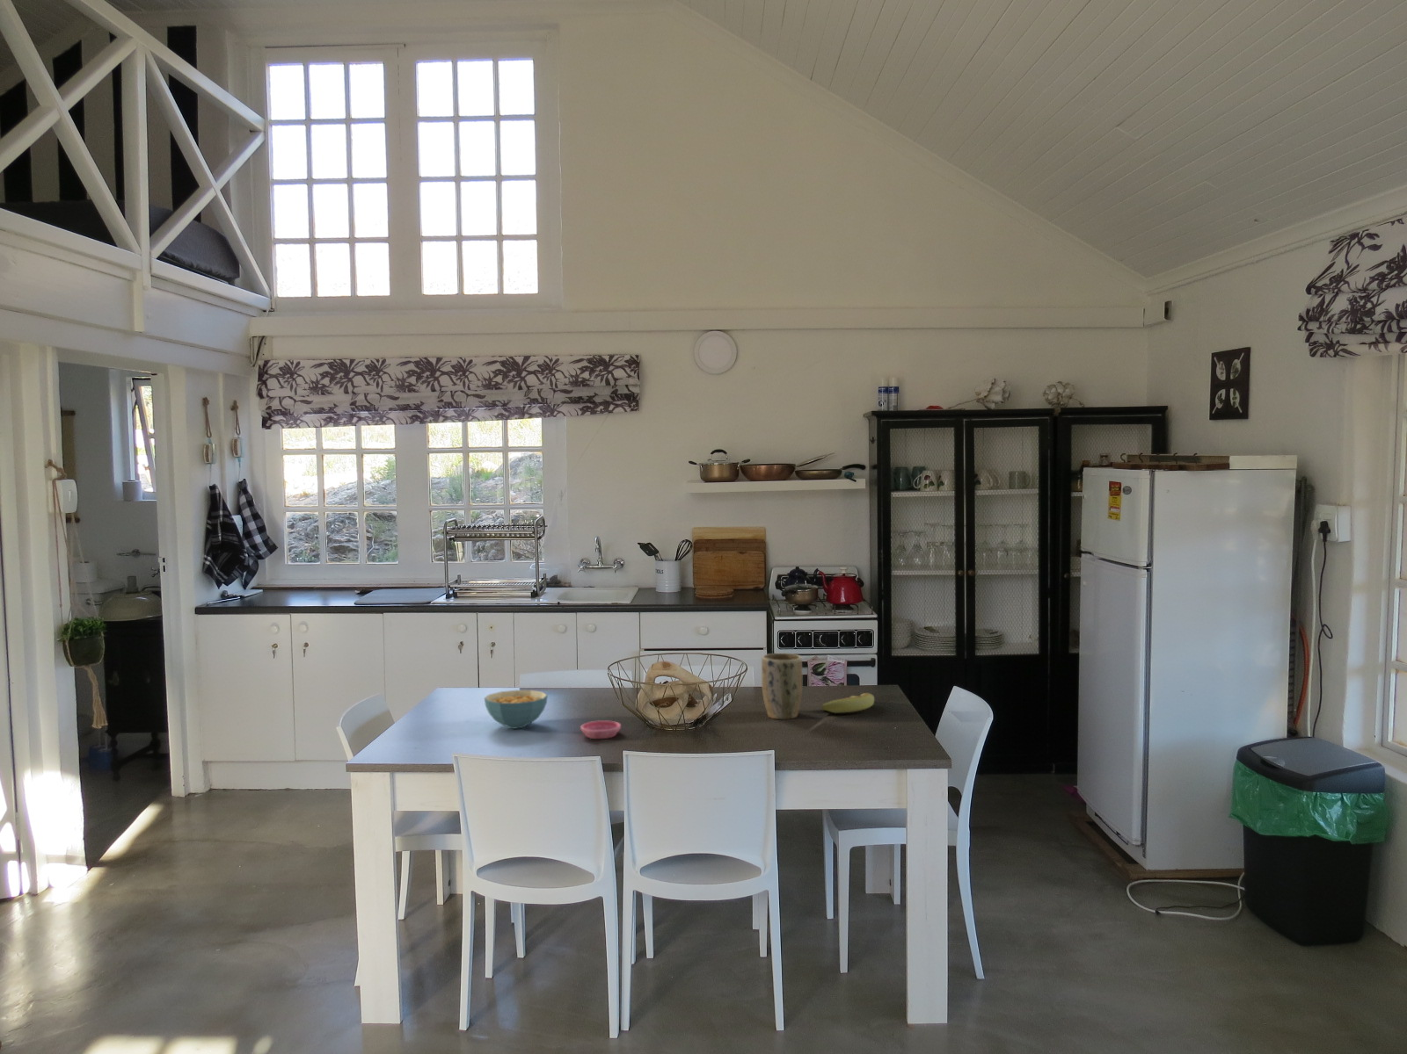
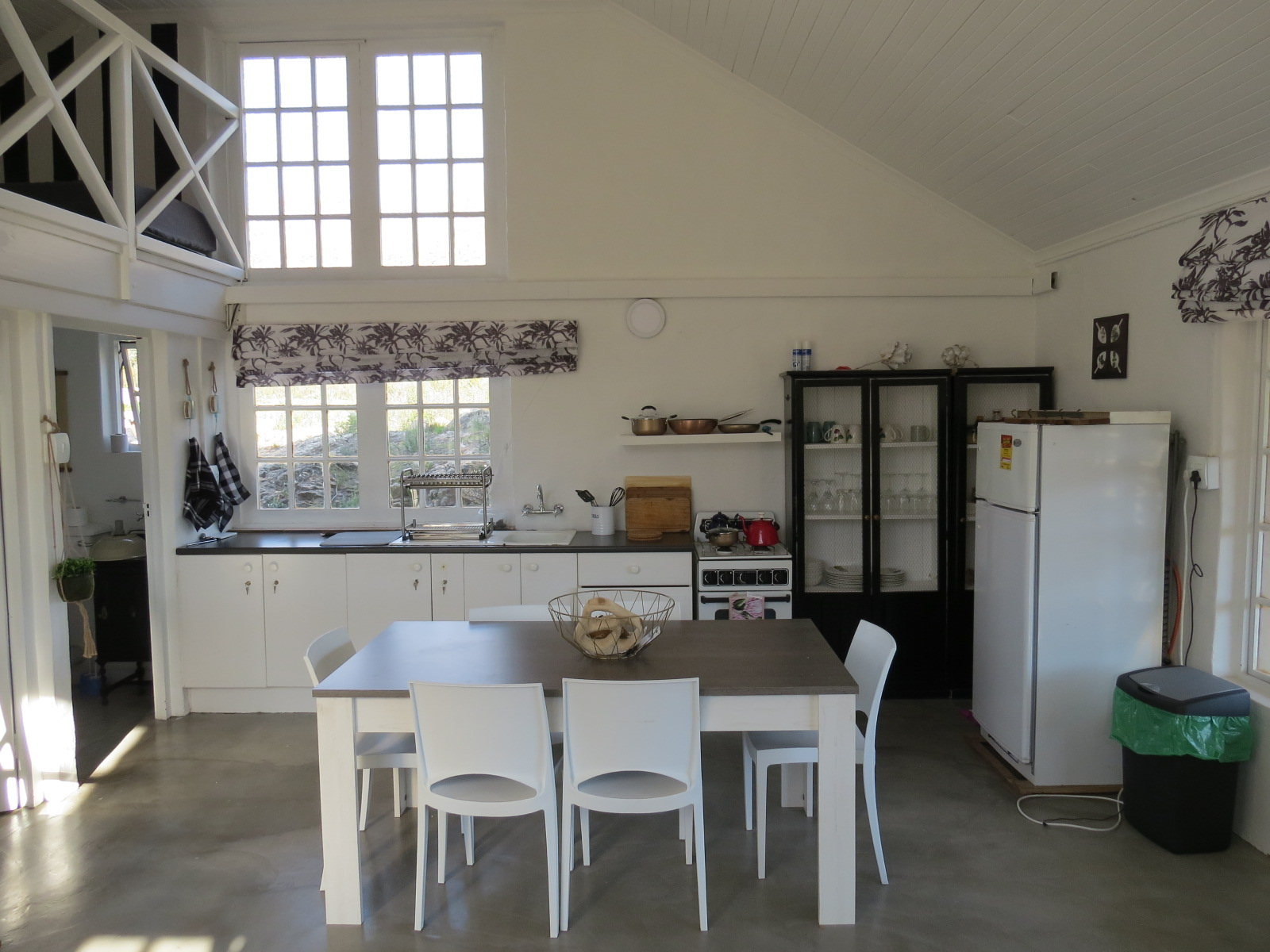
- saucer [579,720,622,740]
- cereal bowl [484,690,548,730]
- banana [821,692,875,714]
- plant pot [761,652,803,721]
